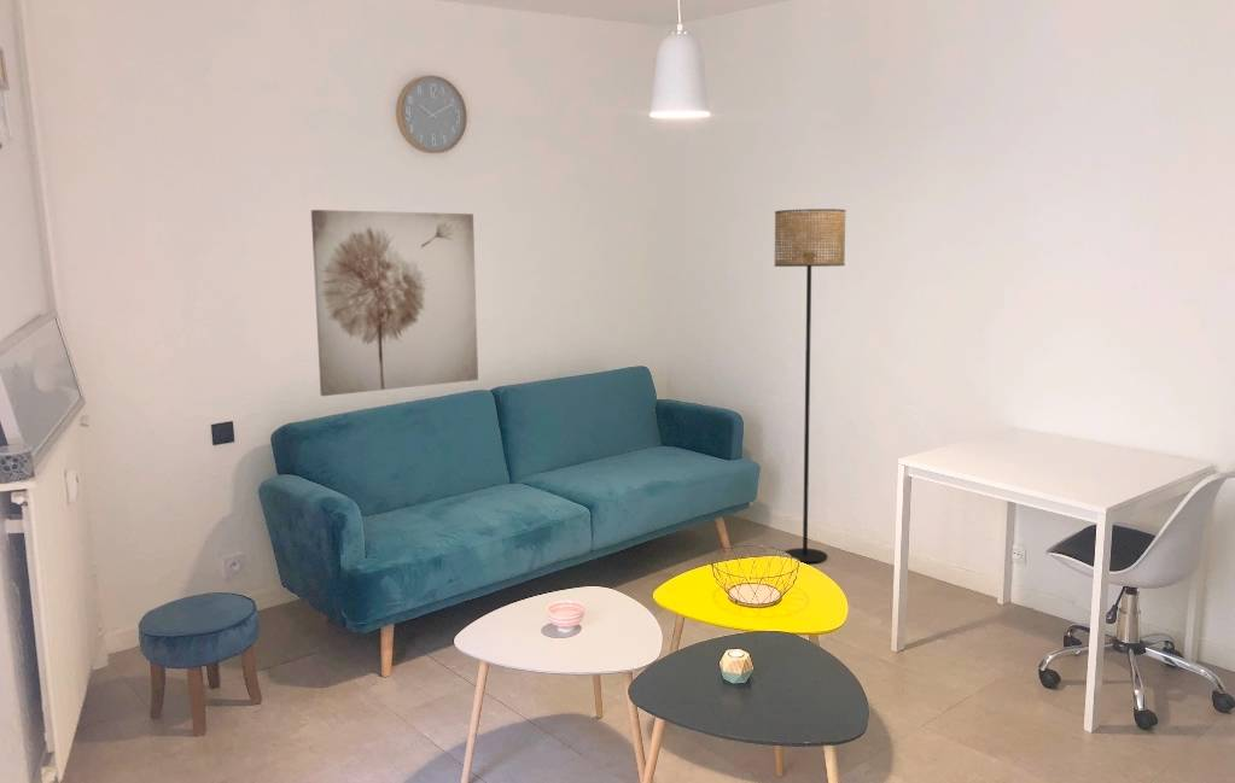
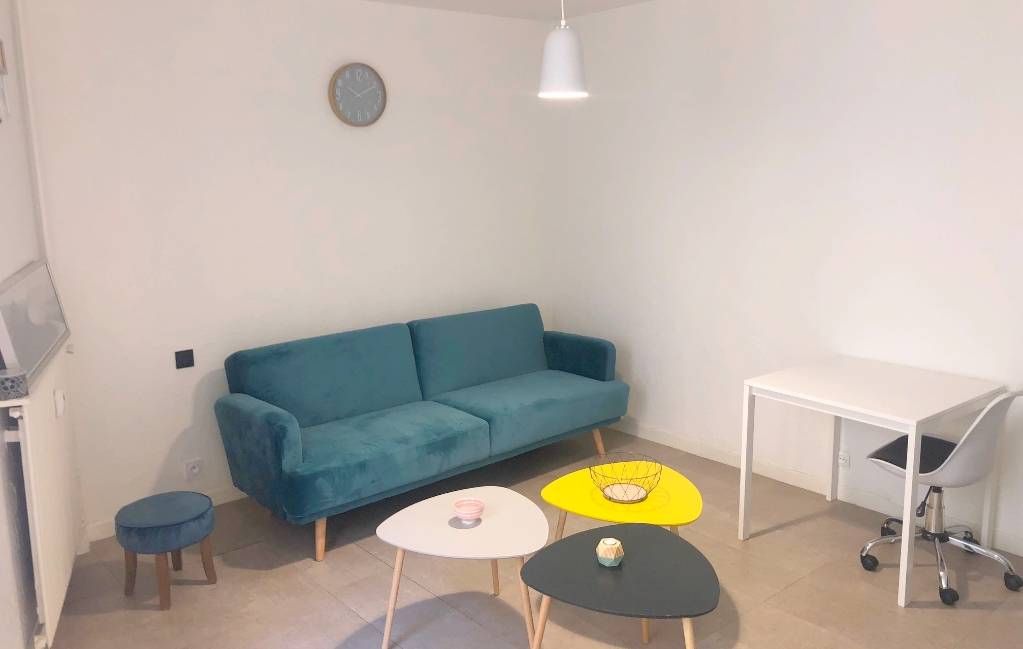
- floor lamp [773,208,847,563]
- wall art [310,209,479,397]
